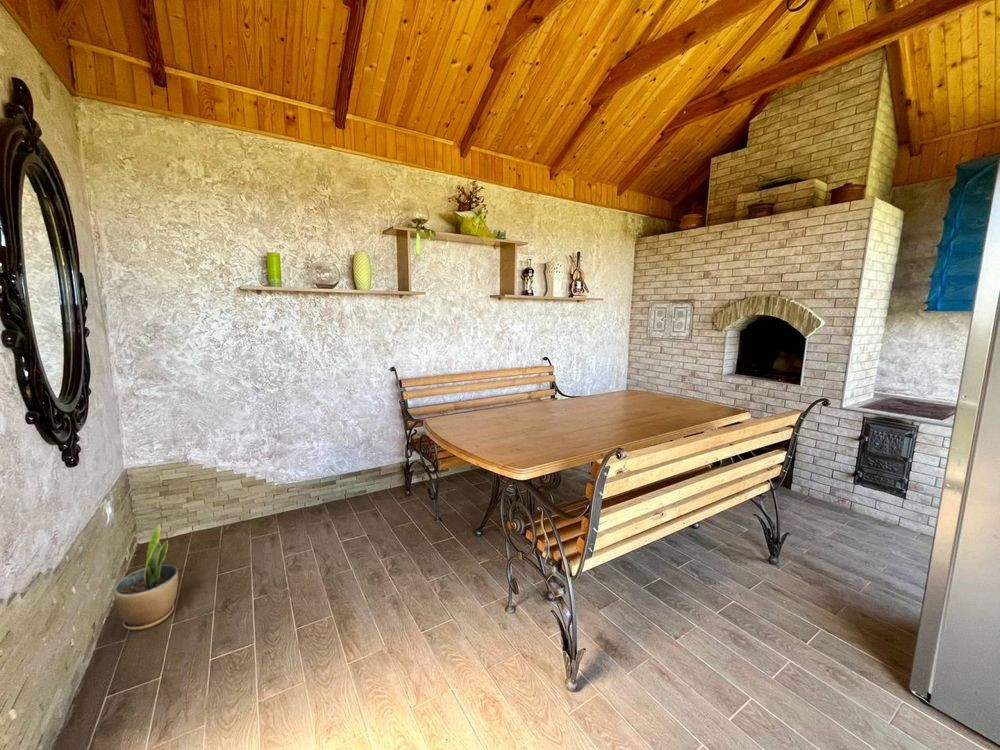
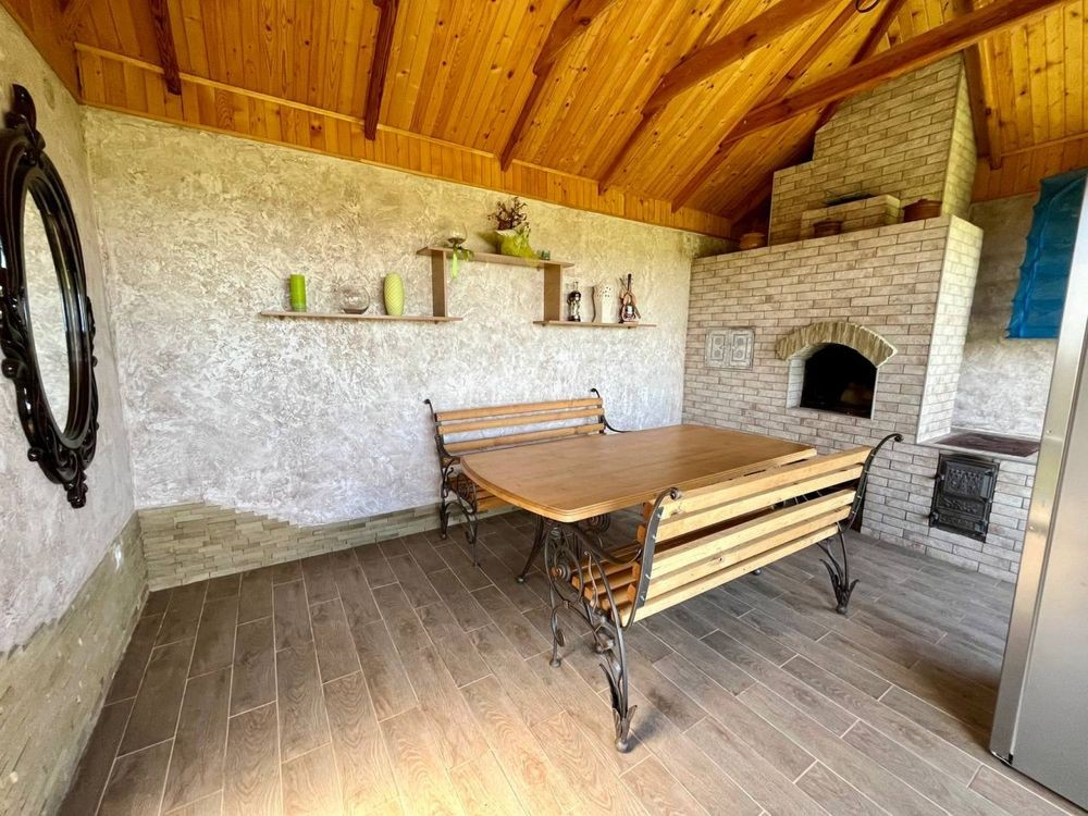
- potted plant [112,523,179,631]
